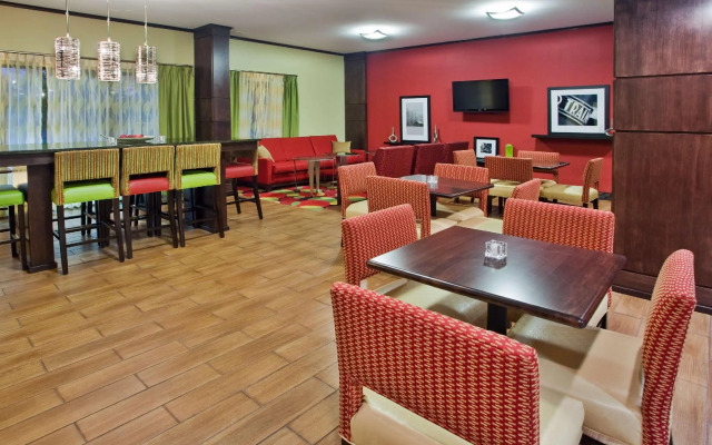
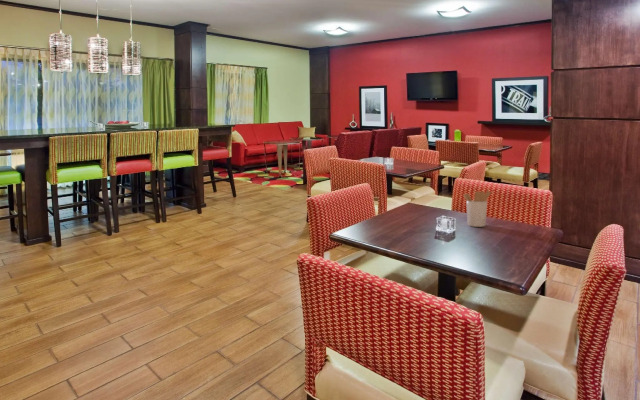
+ utensil holder [462,188,492,228]
